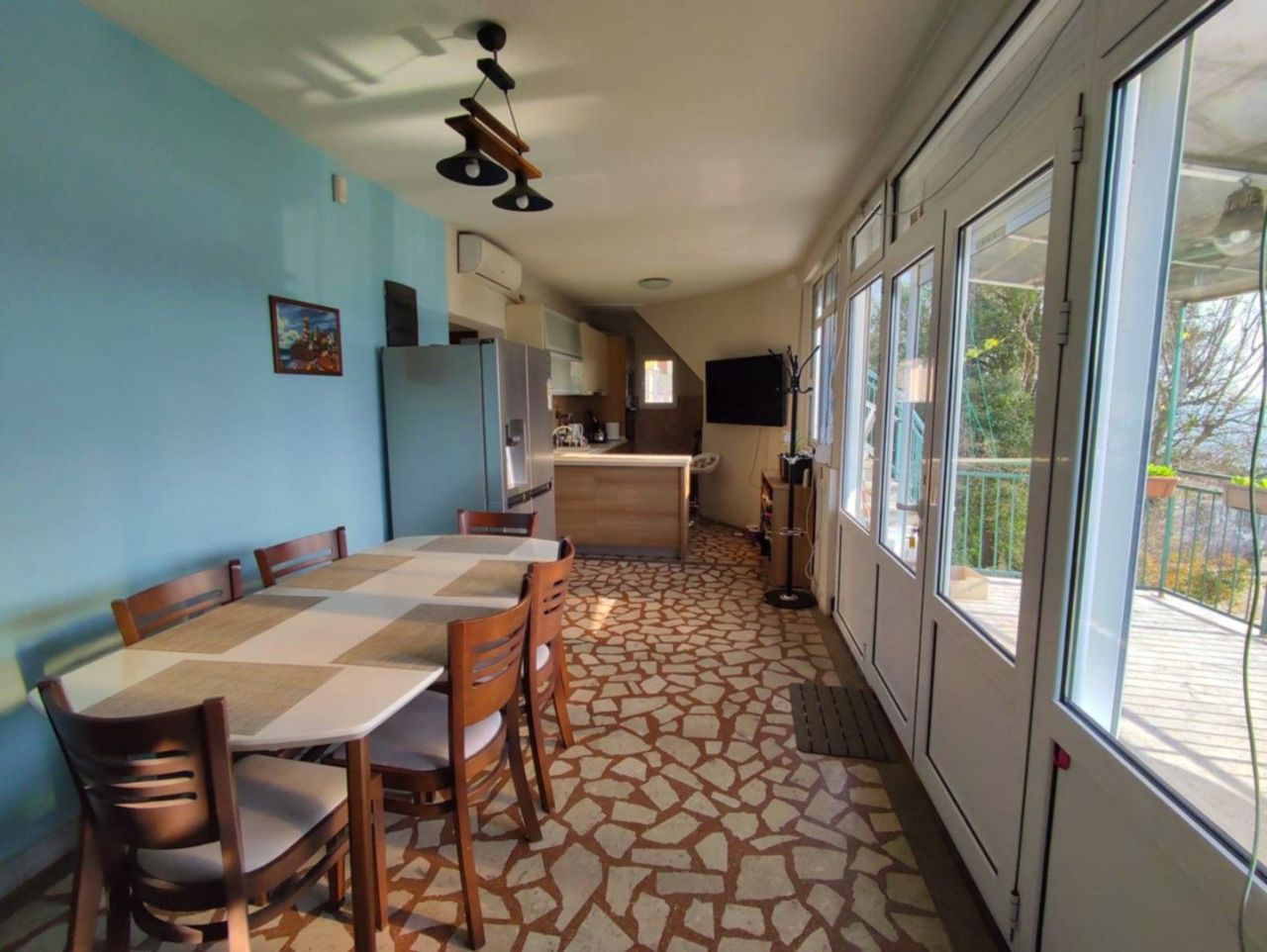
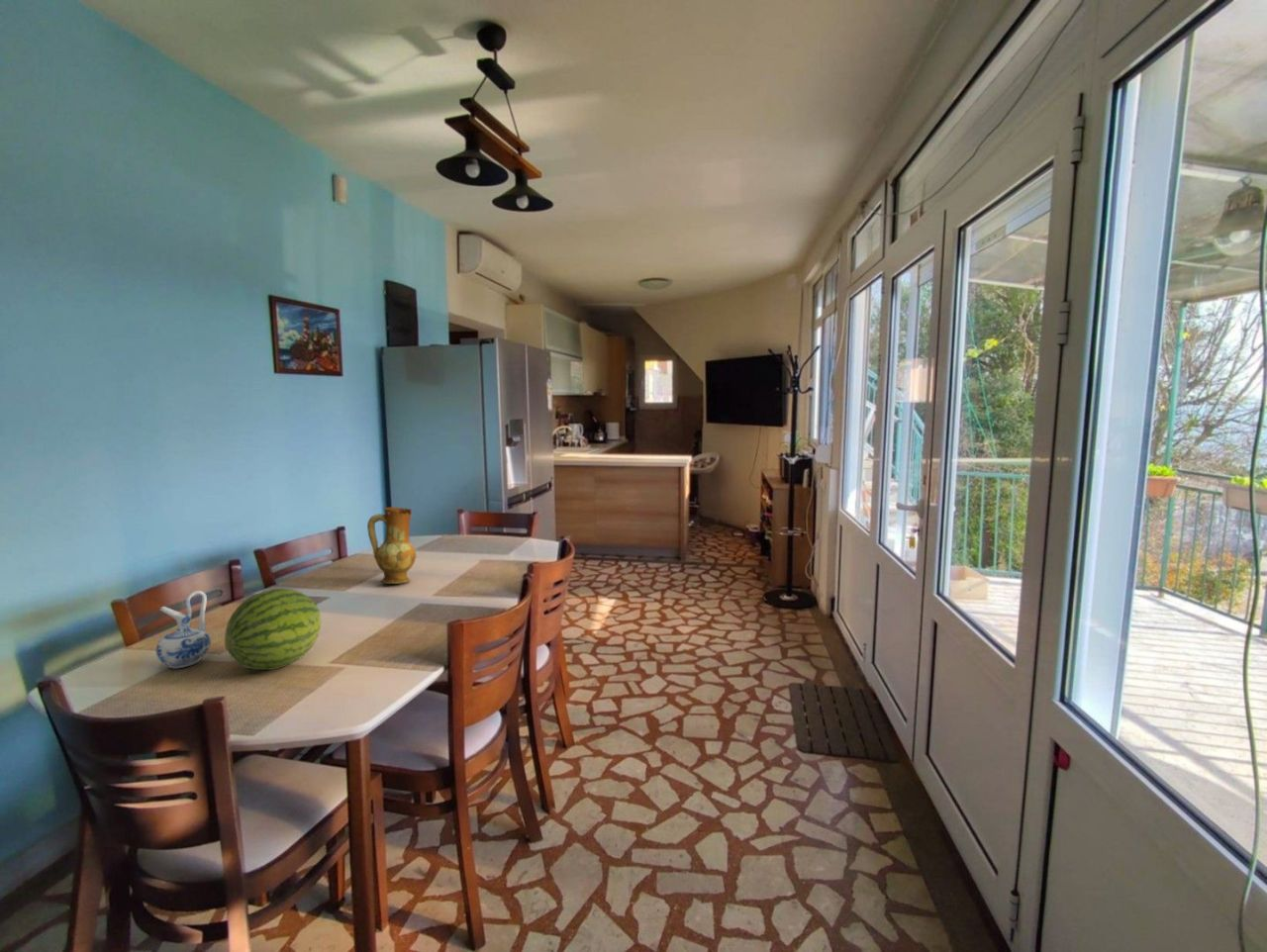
+ fruit [224,588,322,671]
+ ceramic pitcher [155,590,212,669]
+ ceramic jug [366,507,417,585]
